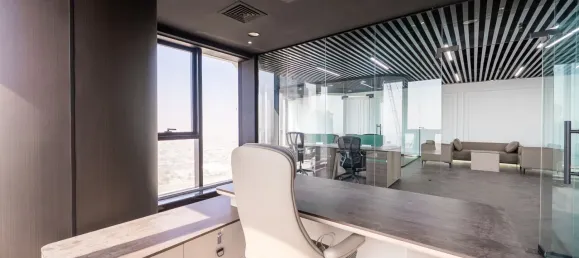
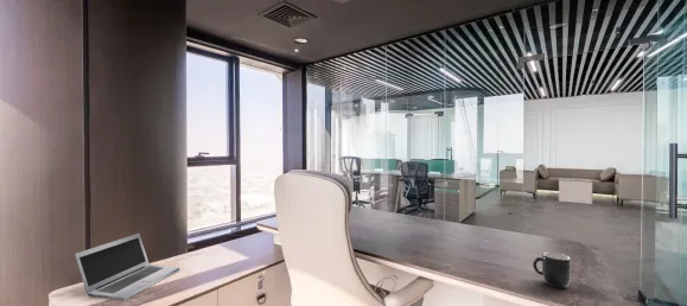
+ mug [532,251,572,289]
+ laptop [74,232,180,301]
